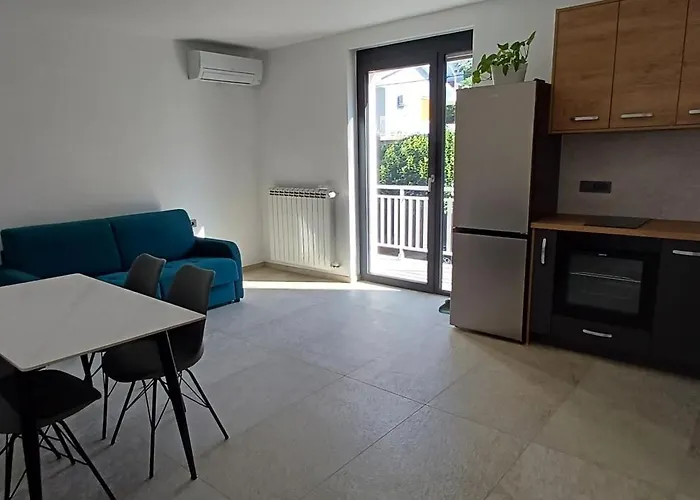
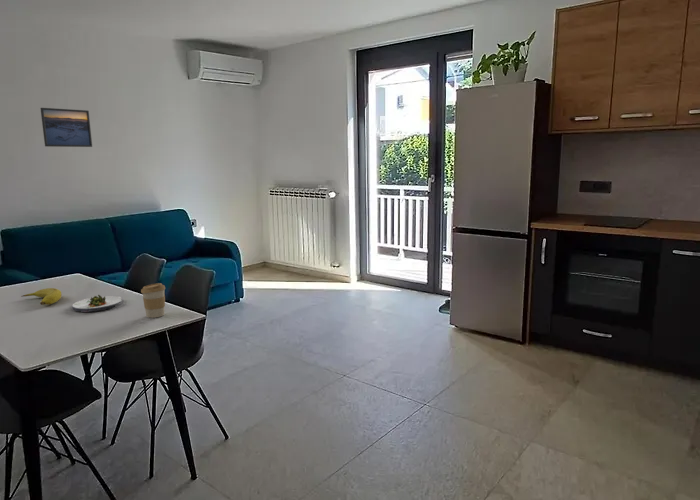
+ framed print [39,107,93,148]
+ fruit [20,287,62,306]
+ salad plate [71,294,122,313]
+ coffee cup [140,282,166,319]
